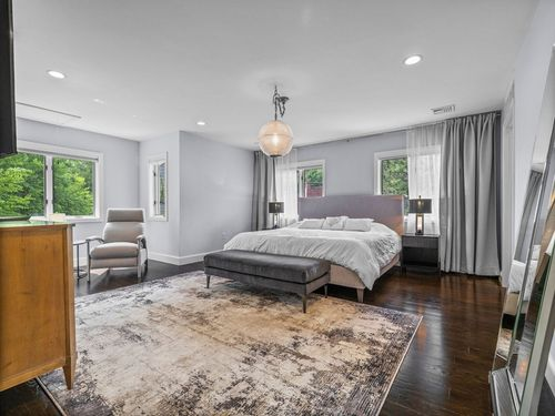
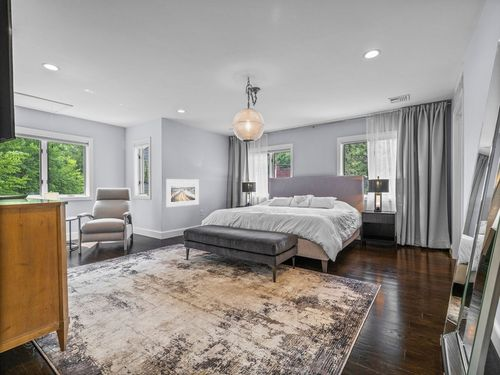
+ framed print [165,178,200,208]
